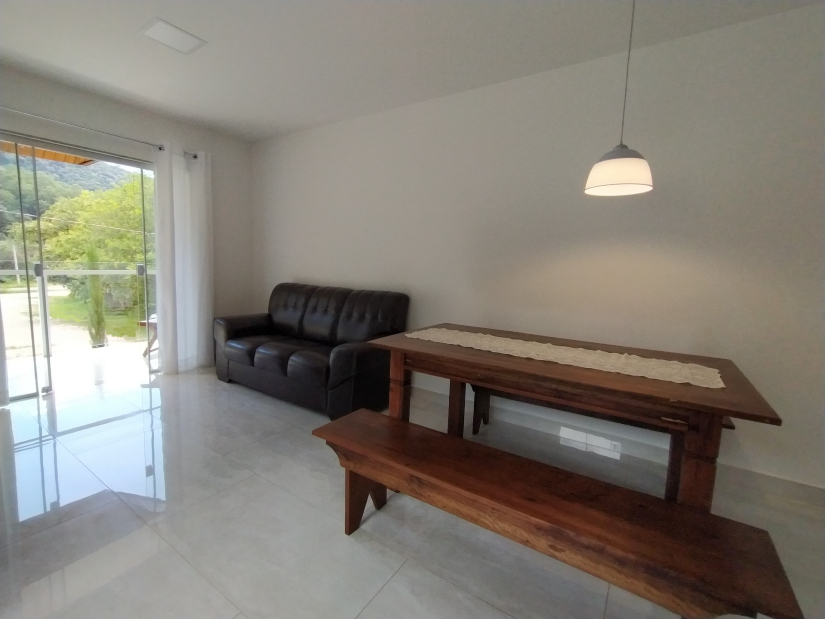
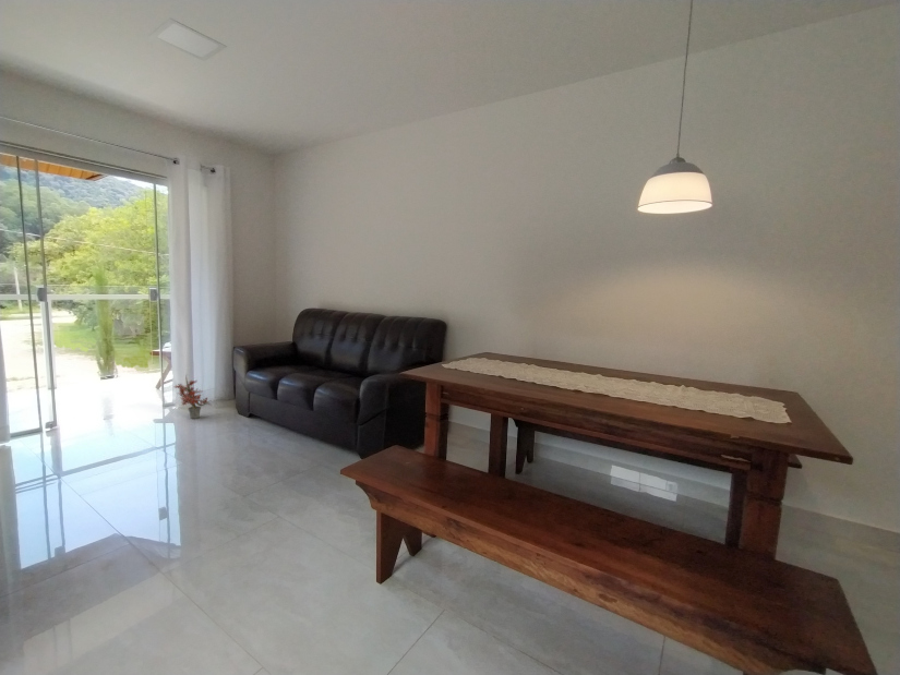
+ potted plant [172,375,212,420]
